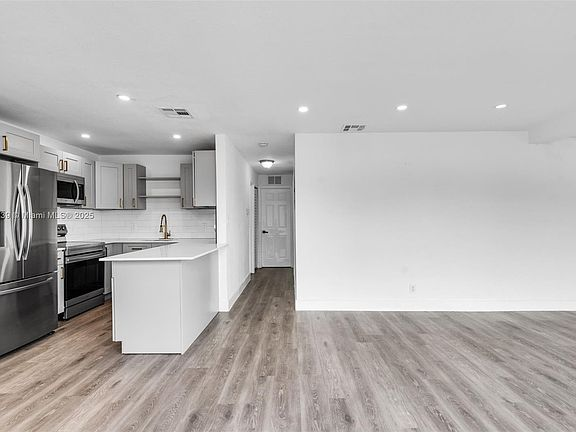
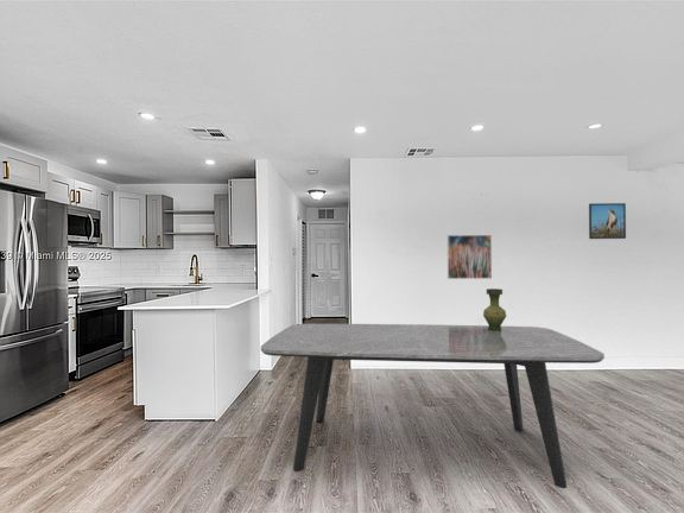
+ vase [482,287,507,331]
+ dining table [260,323,606,489]
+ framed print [445,234,493,280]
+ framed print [588,202,627,240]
